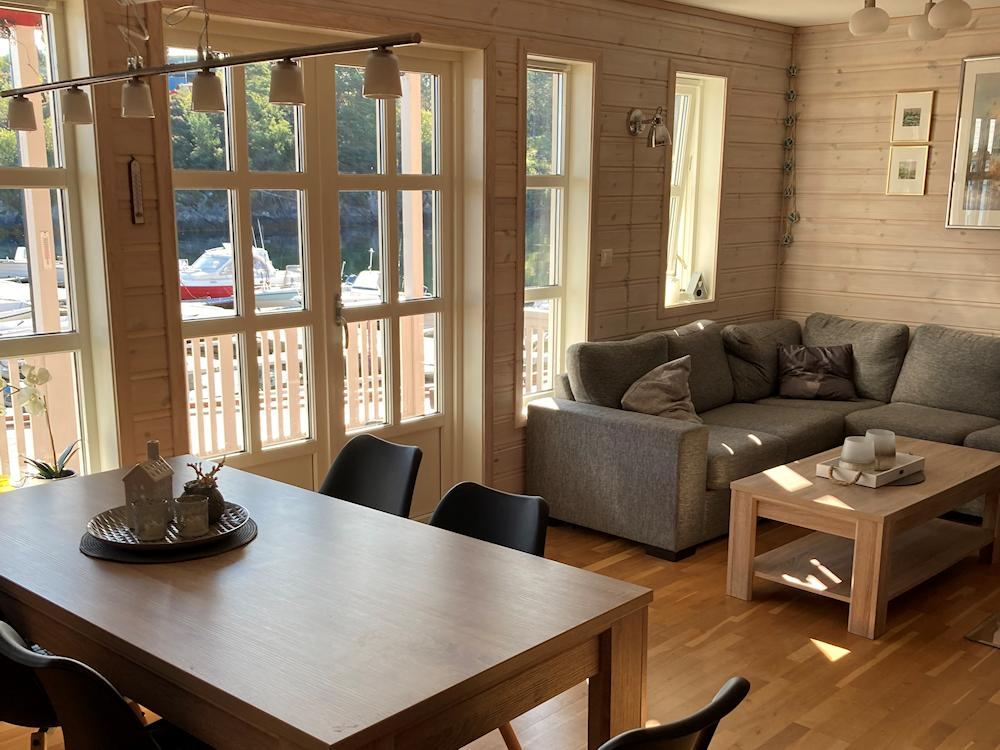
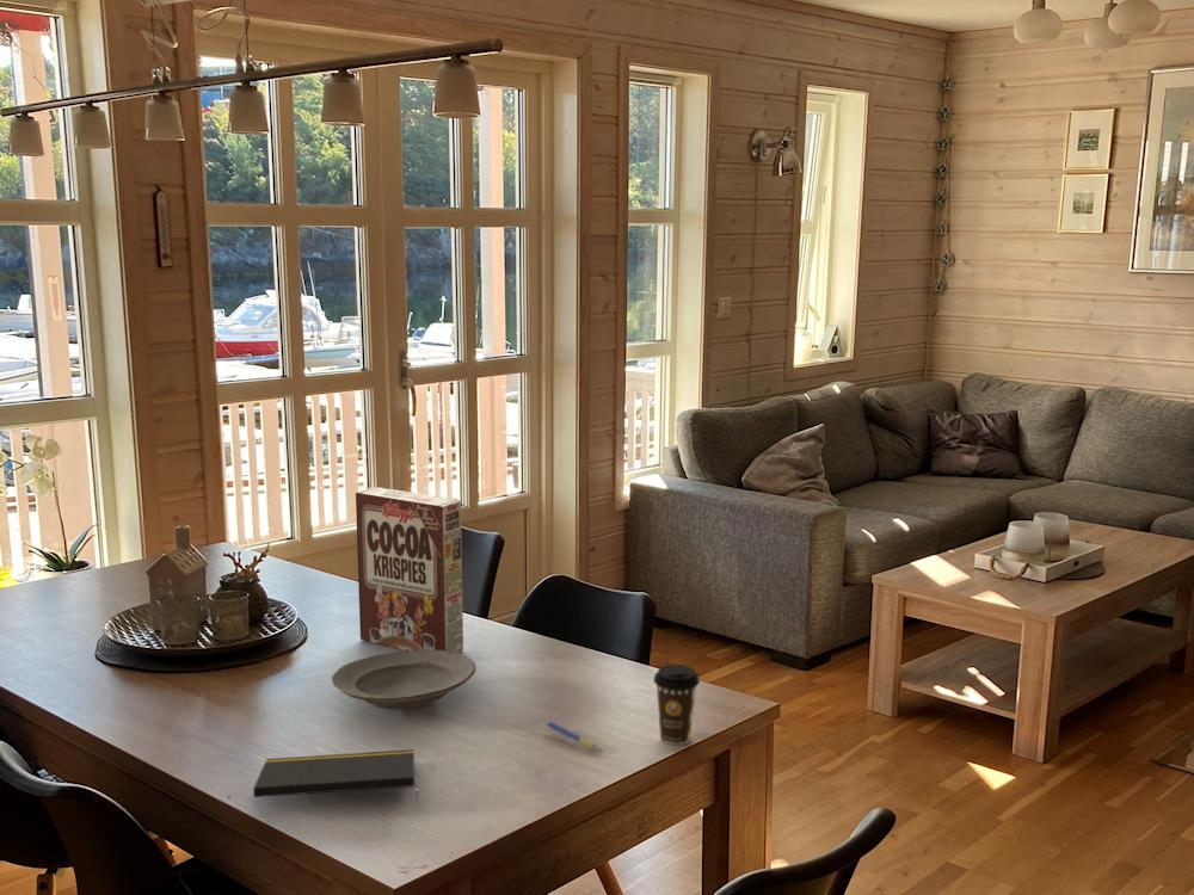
+ plate [331,649,478,710]
+ pen [543,720,604,753]
+ coffee cup [652,663,701,746]
+ cereal box [355,486,464,654]
+ notepad [252,748,420,806]
